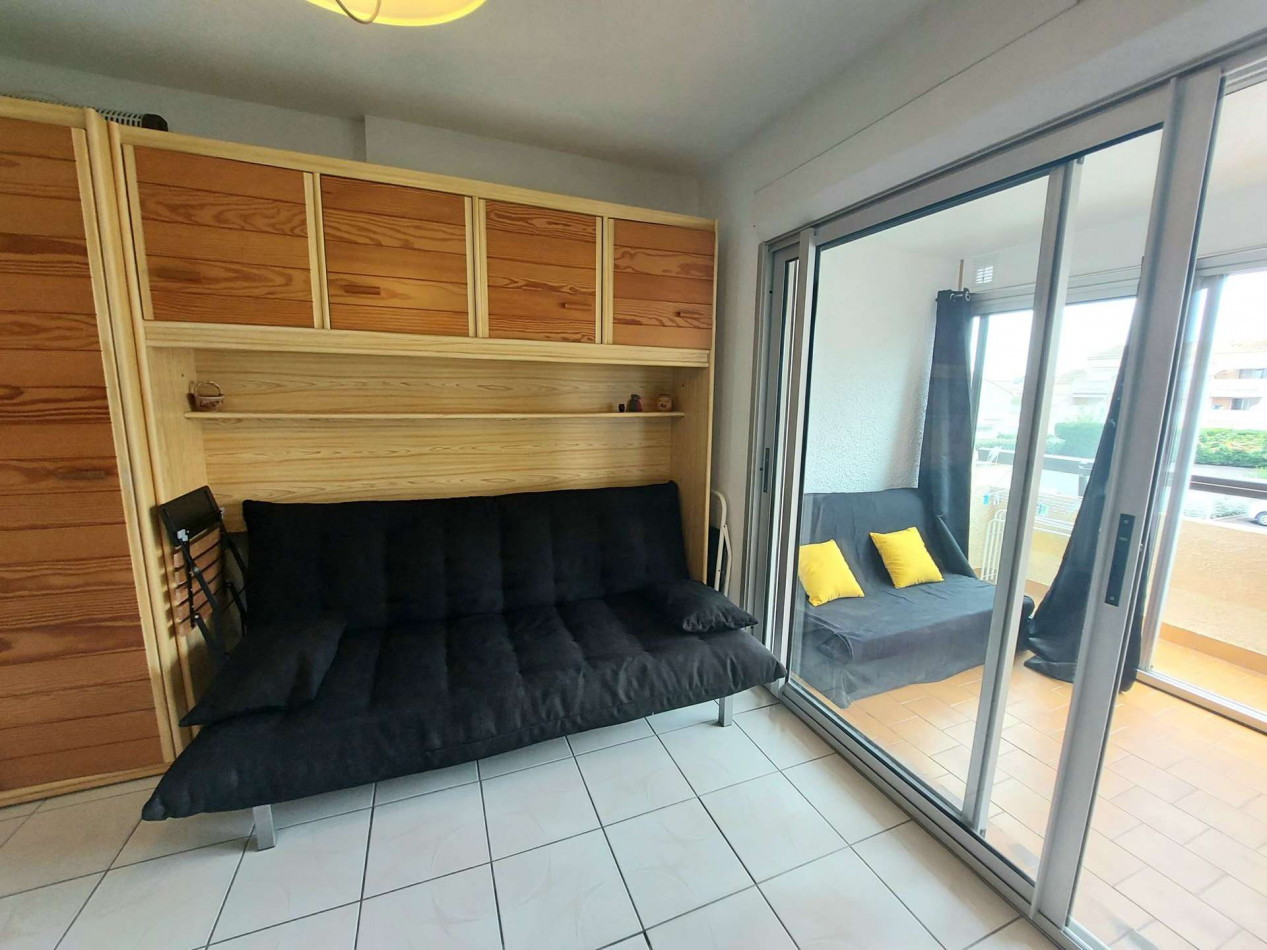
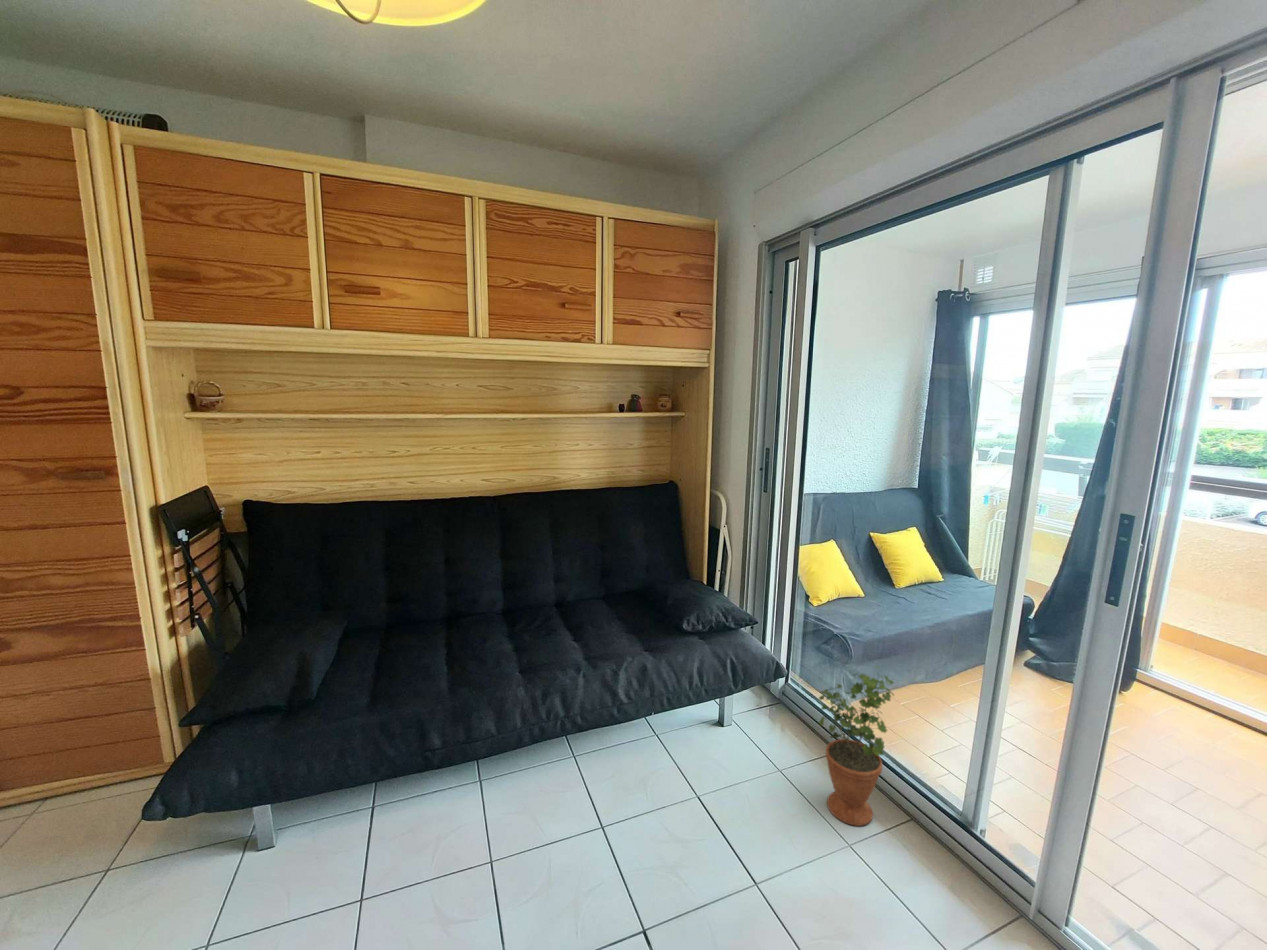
+ potted plant [817,665,895,827]
